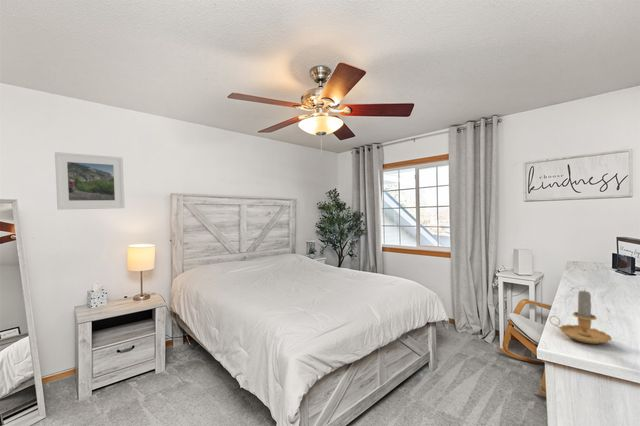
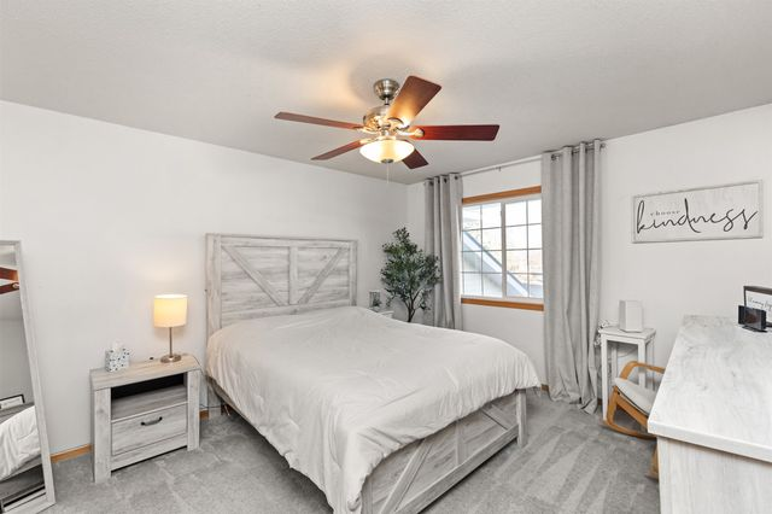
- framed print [54,151,126,211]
- candle [548,288,613,345]
